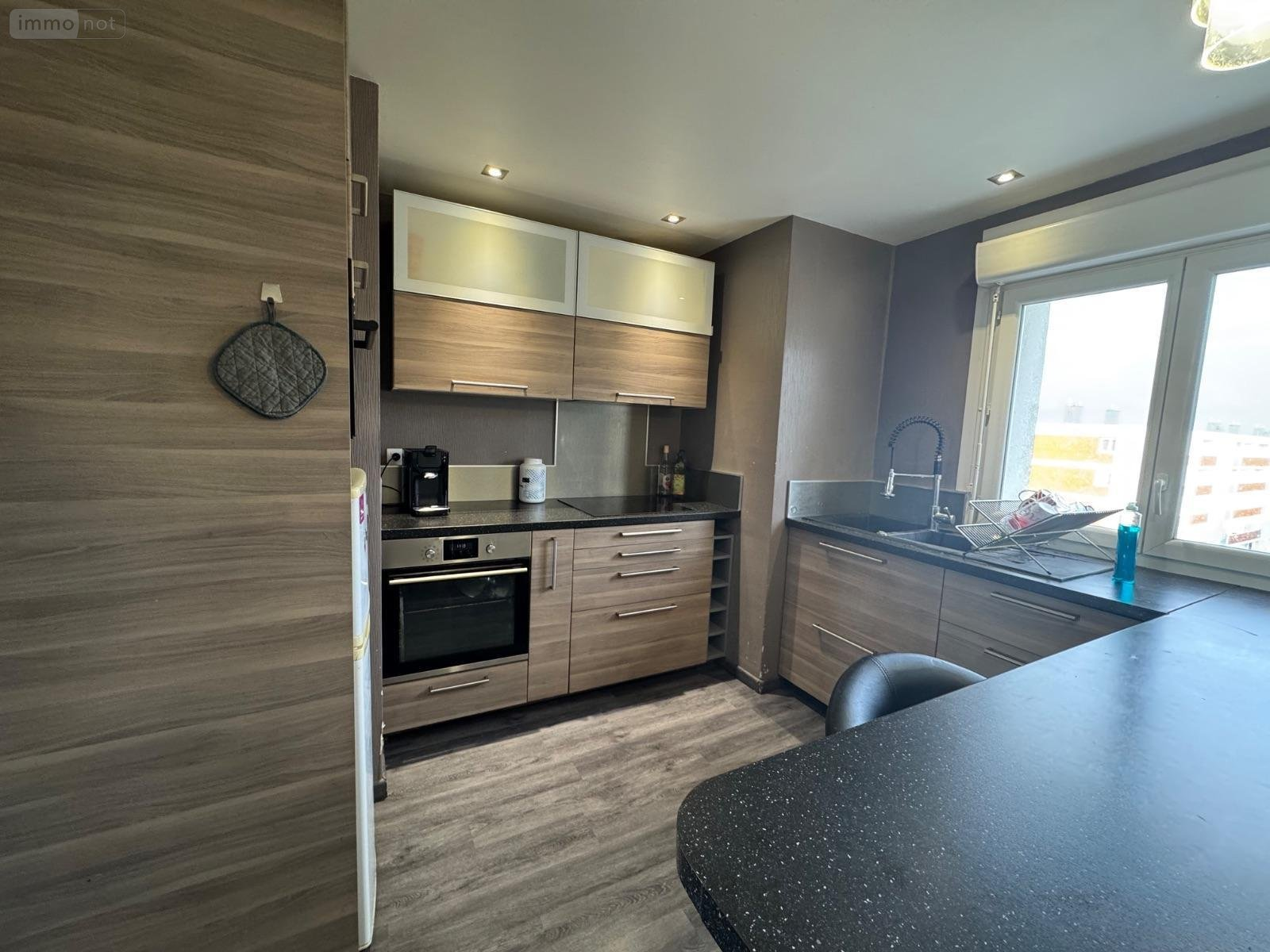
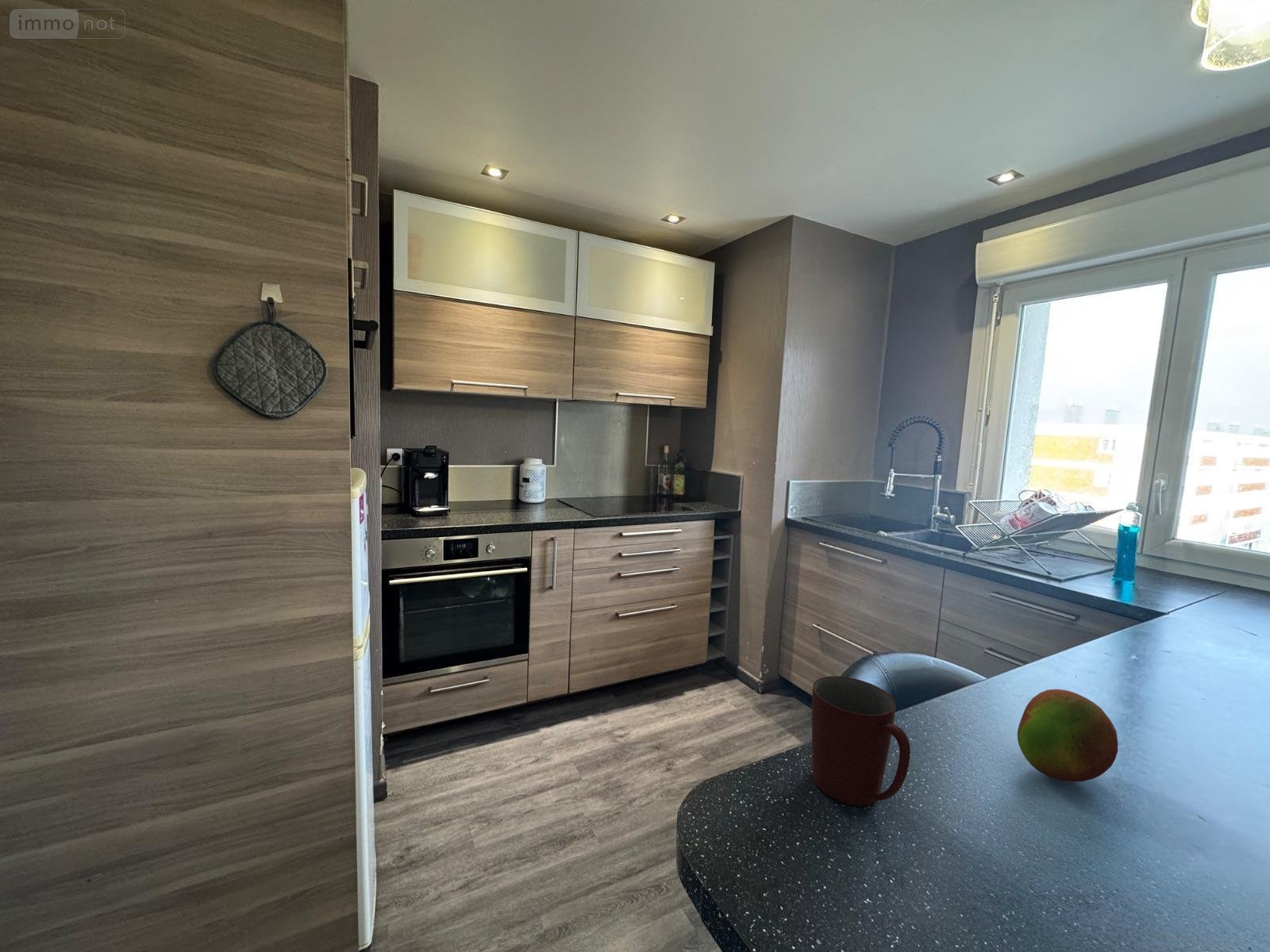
+ fruit [1017,689,1118,782]
+ mug [811,675,911,806]
